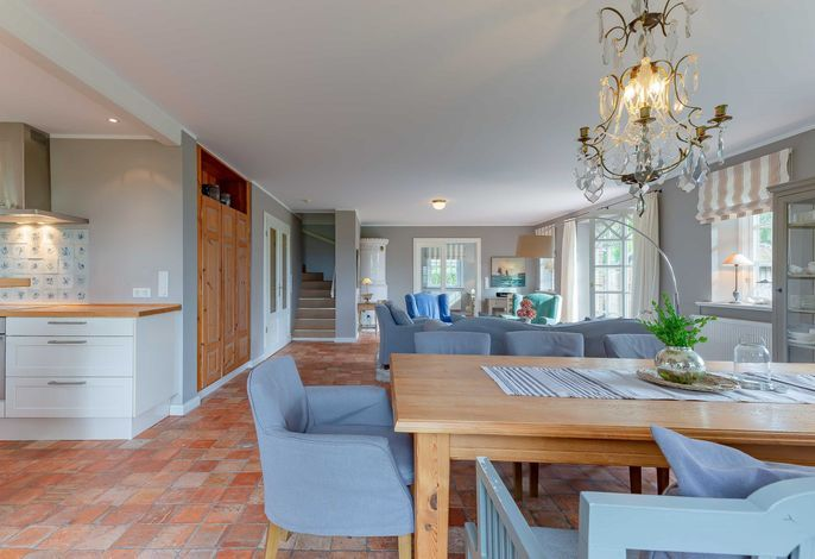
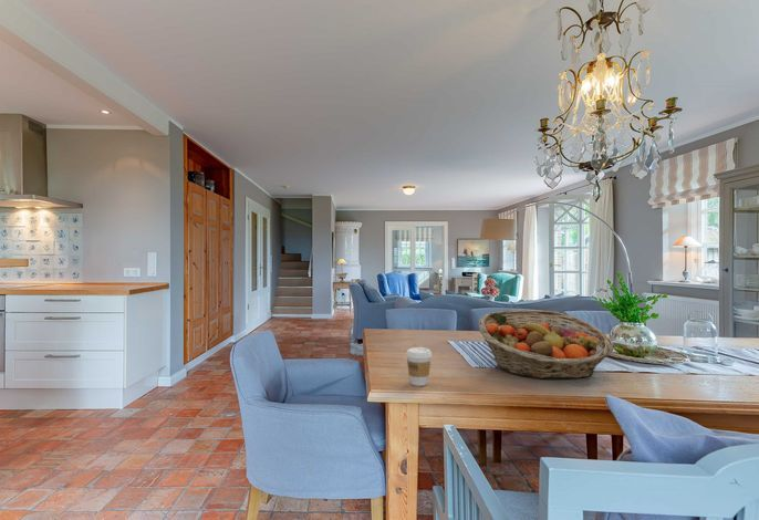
+ coffee cup [405,346,433,387]
+ fruit basket [478,309,614,381]
